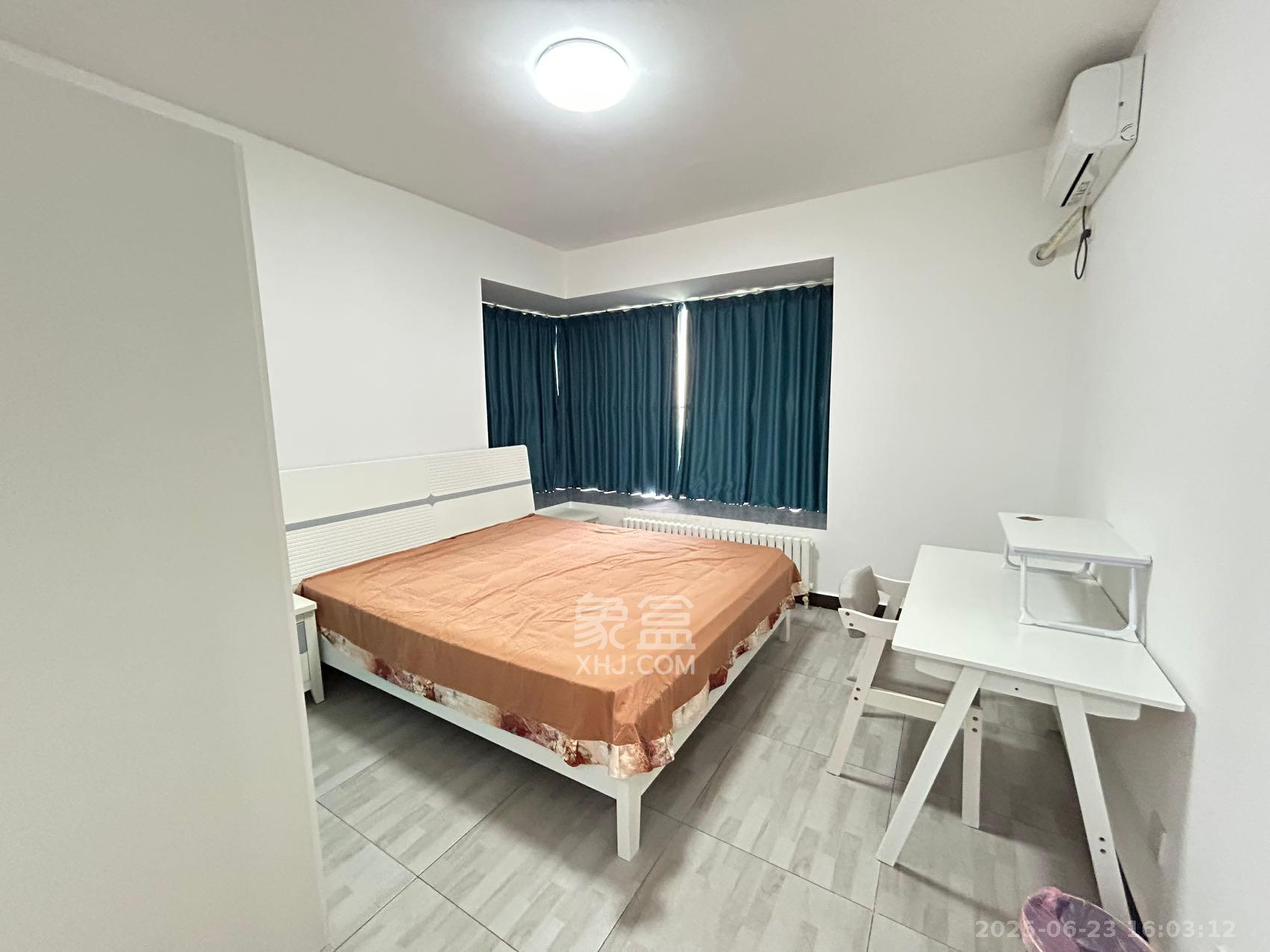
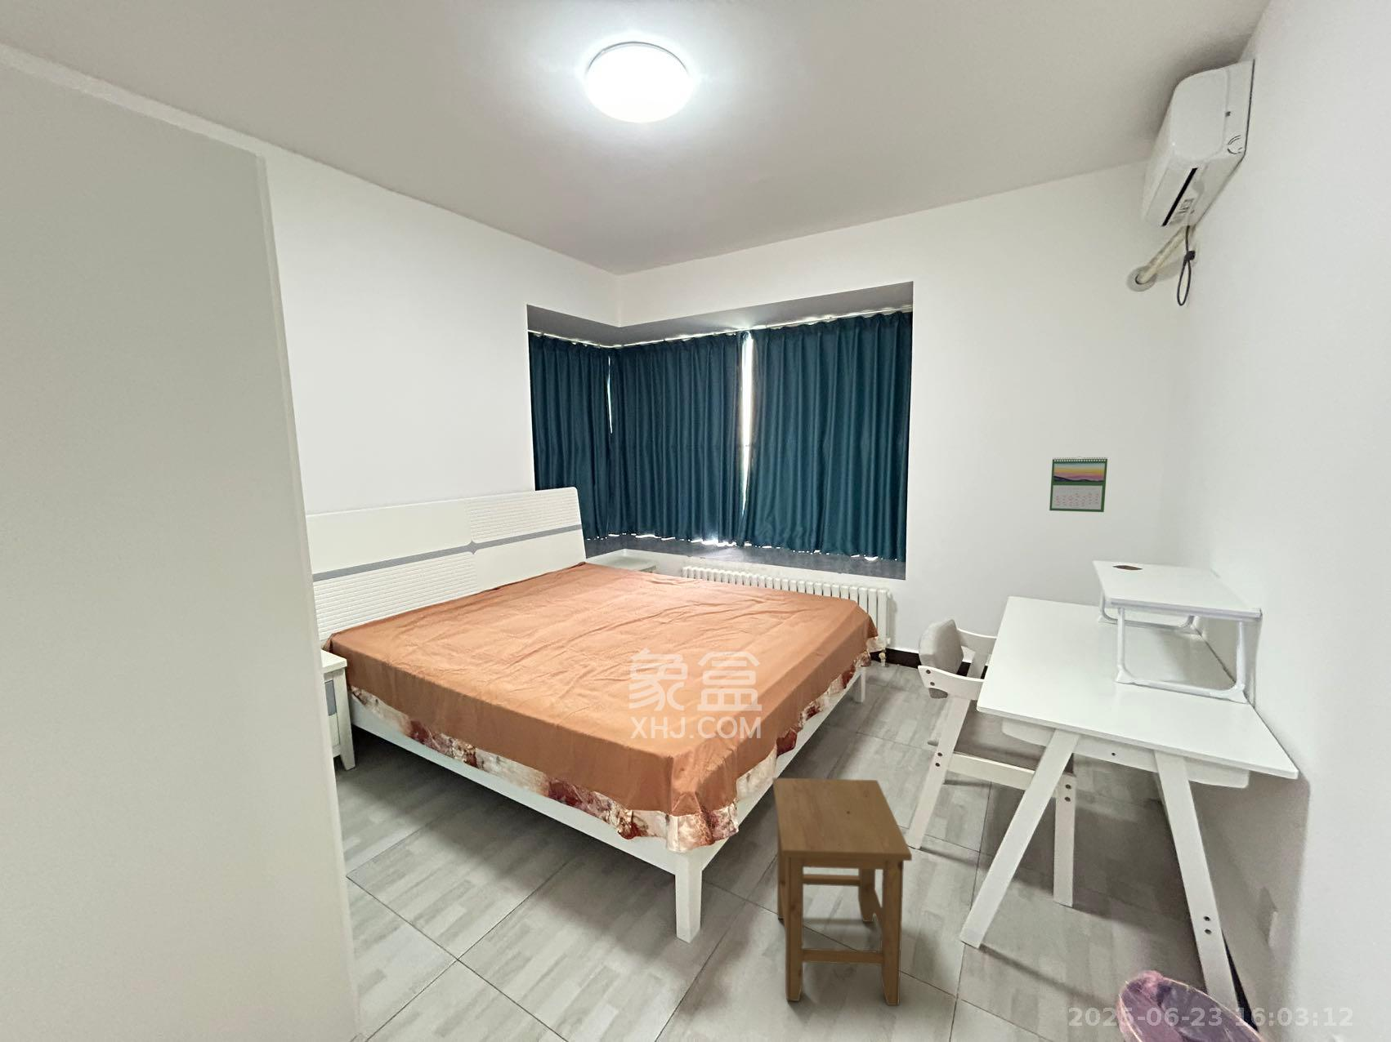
+ calendar [1048,455,1108,513]
+ stool [771,777,912,1006]
